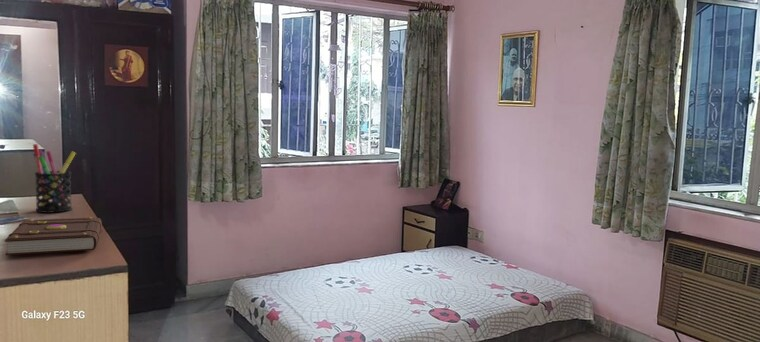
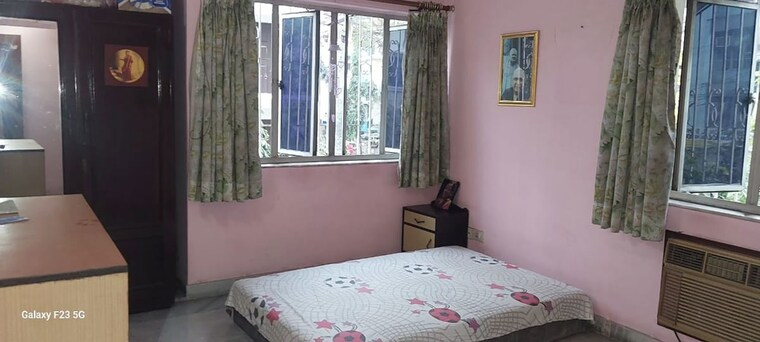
- book [4,216,103,256]
- pen holder [32,143,77,214]
